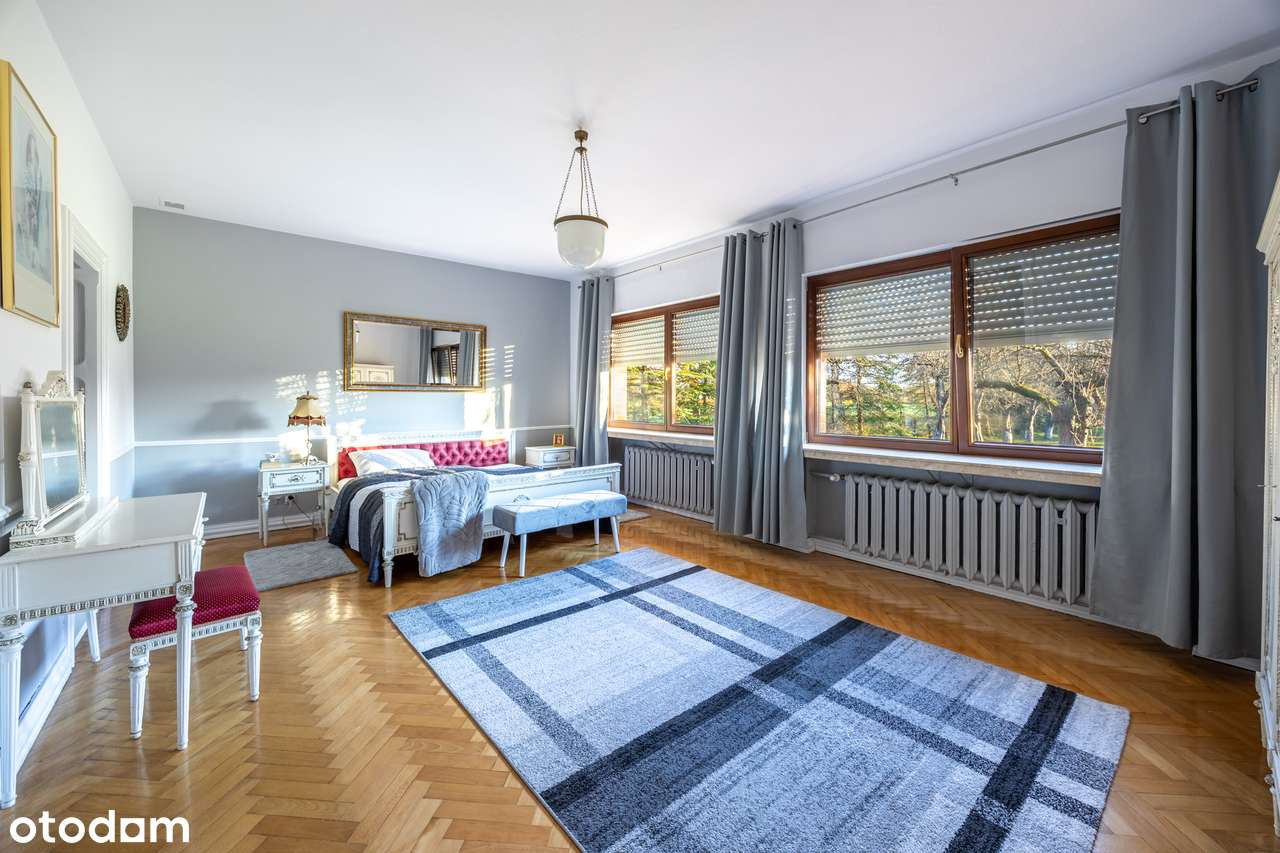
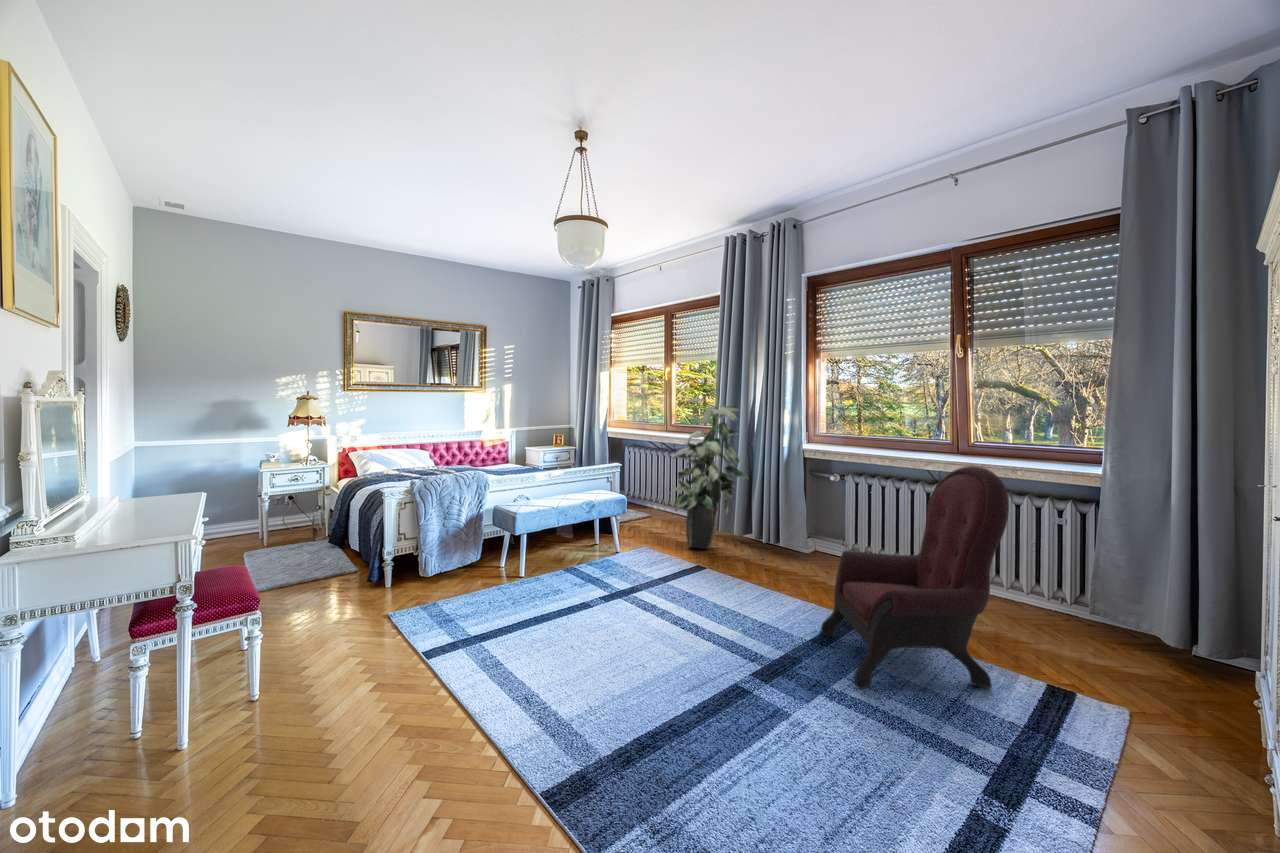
+ indoor plant [669,397,750,550]
+ armchair [820,465,1010,690]
